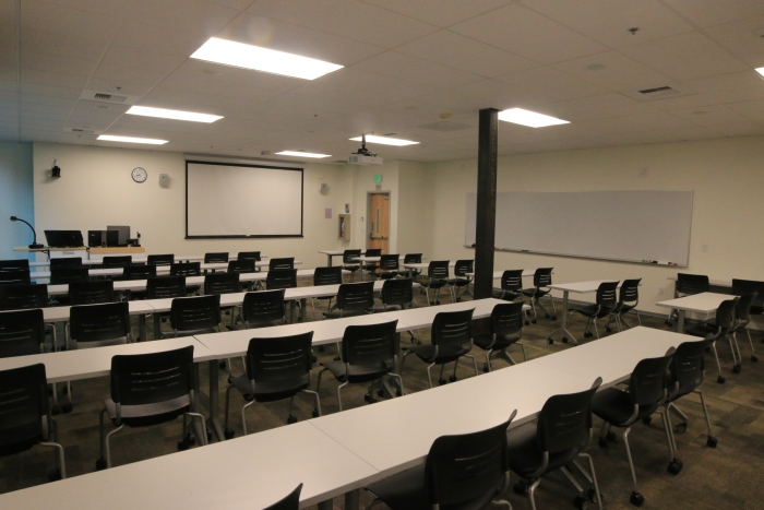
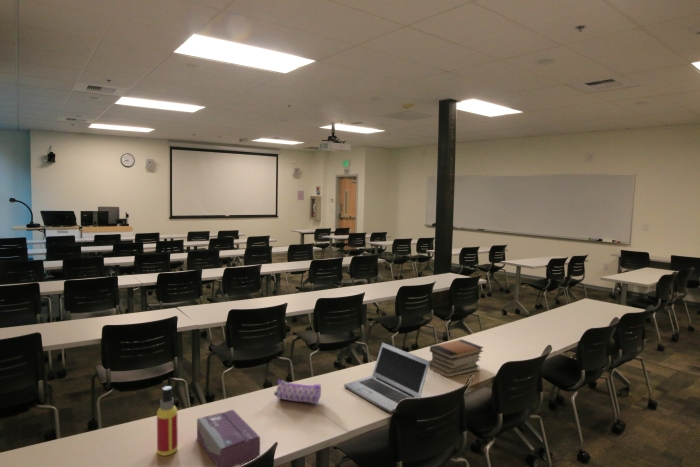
+ book stack [429,338,485,379]
+ spray bottle [156,385,179,457]
+ pencil case [273,378,322,404]
+ laptop [343,341,430,414]
+ tissue box [196,409,261,467]
